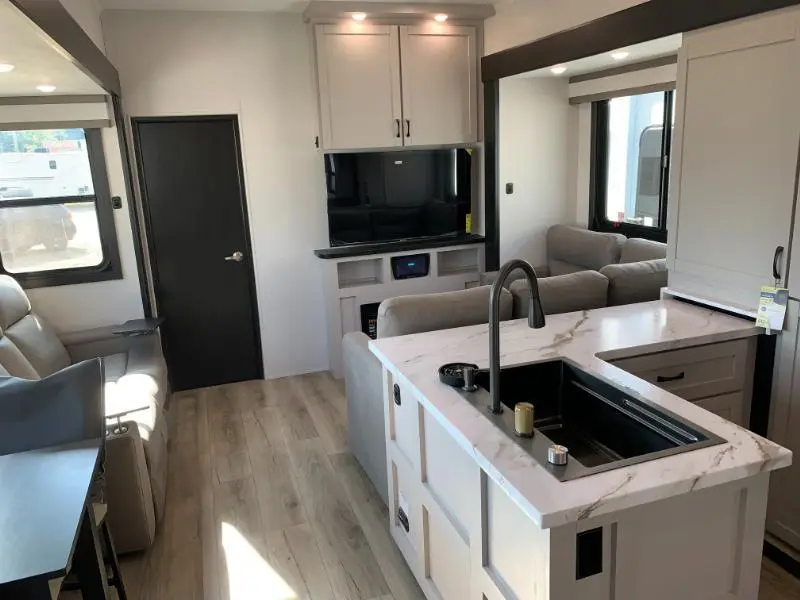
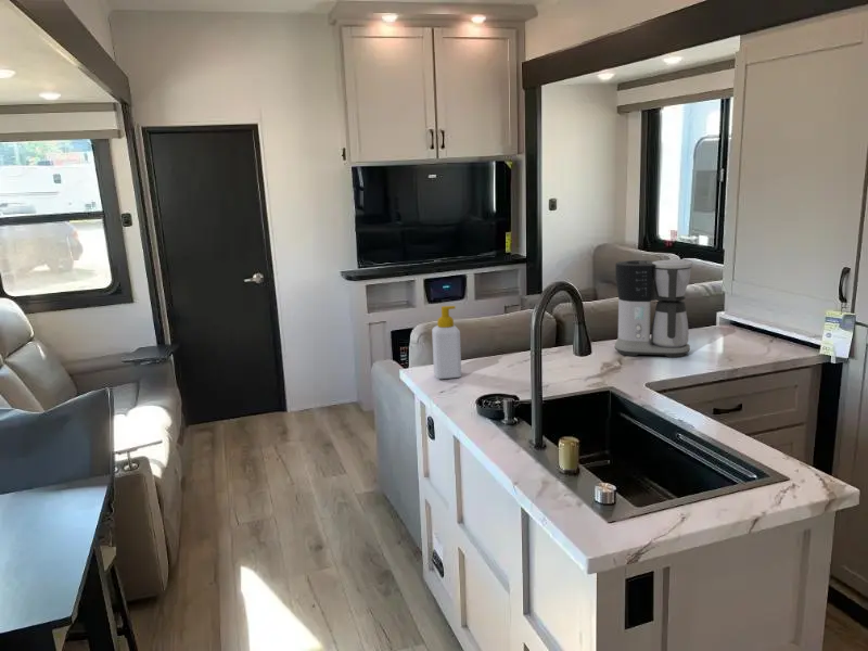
+ soap bottle [431,305,462,380]
+ coffee maker [613,259,693,358]
